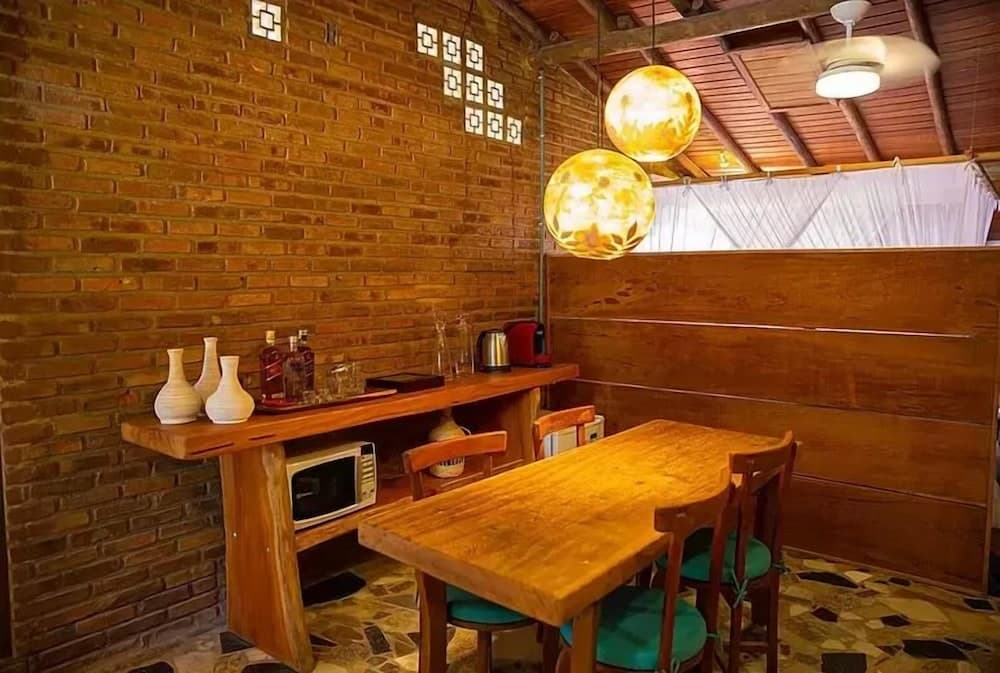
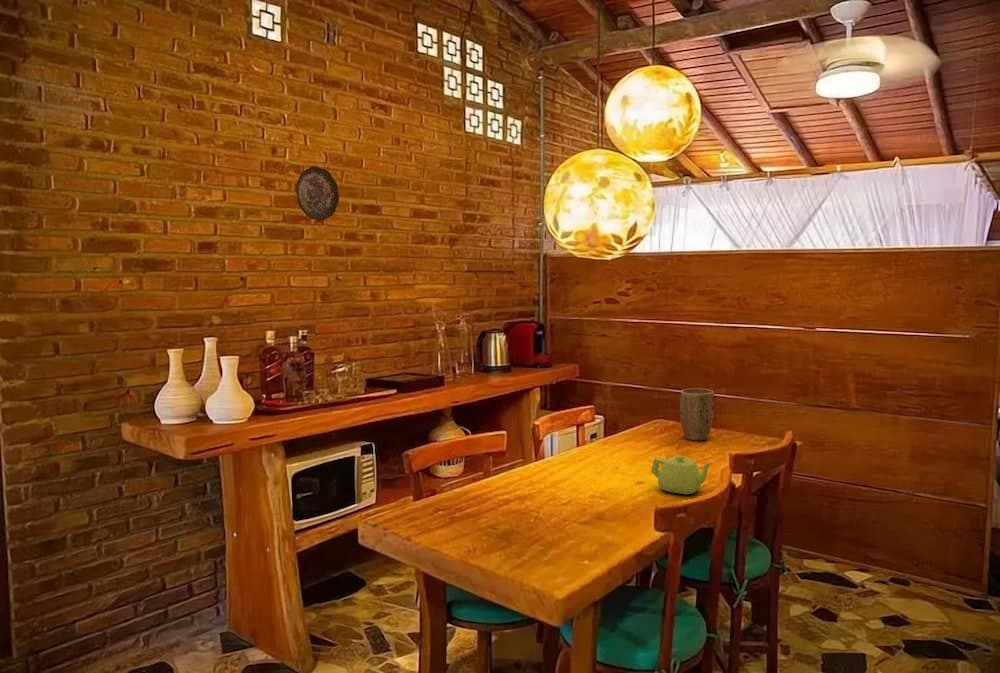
+ decorative plate [295,165,340,222]
+ teapot [650,454,715,496]
+ plant pot [679,387,715,442]
